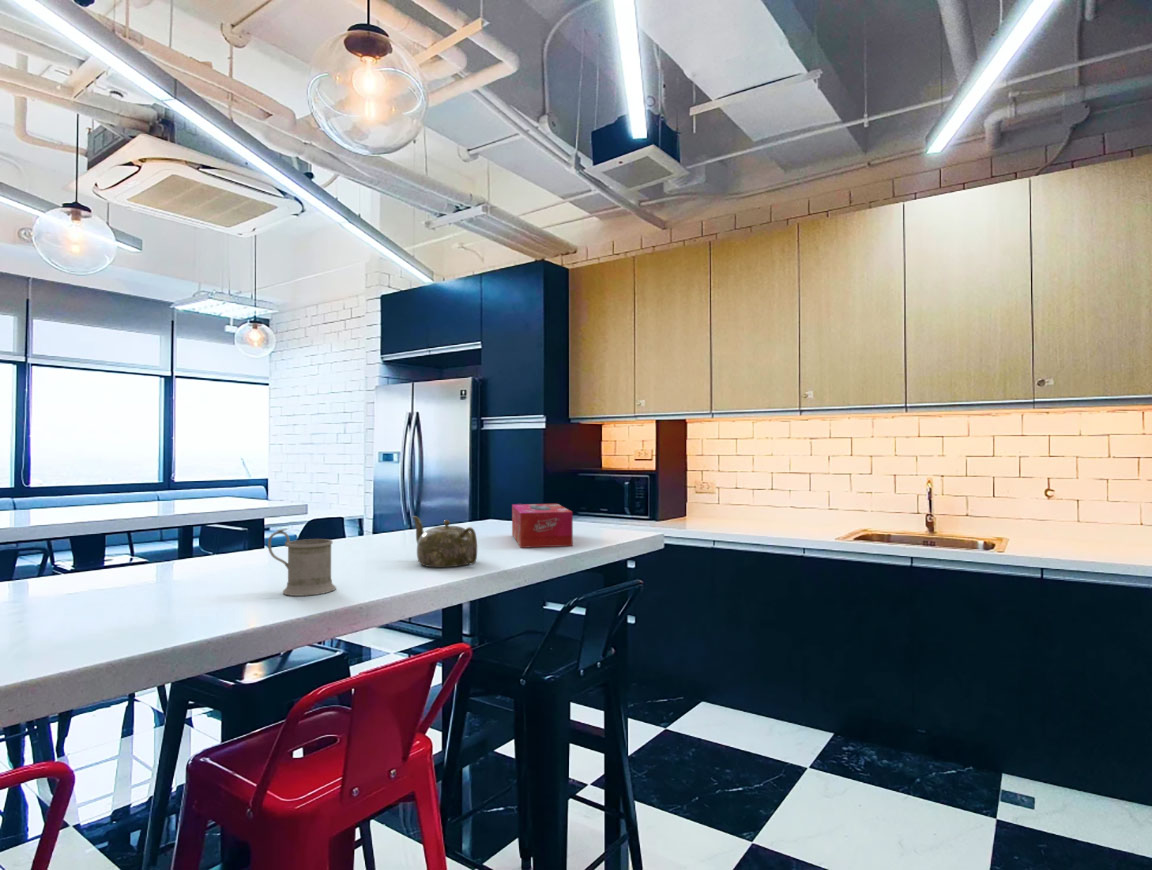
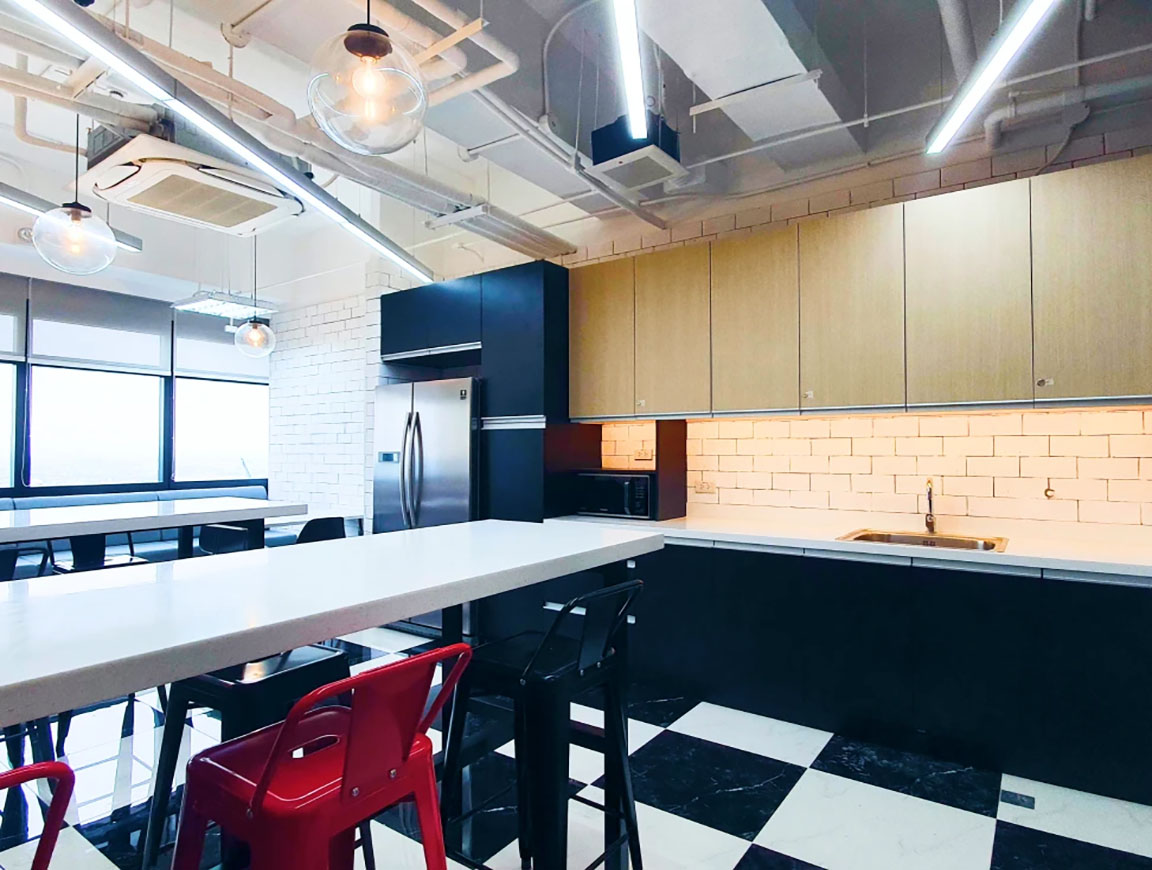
- tissue box [511,503,574,549]
- mug [267,528,337,597]
- teapot [412,515,478,568]
